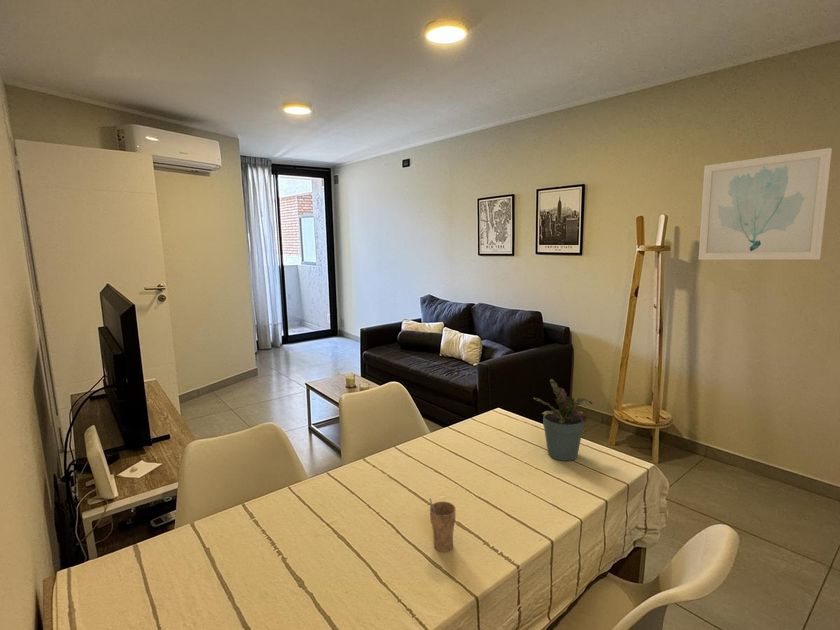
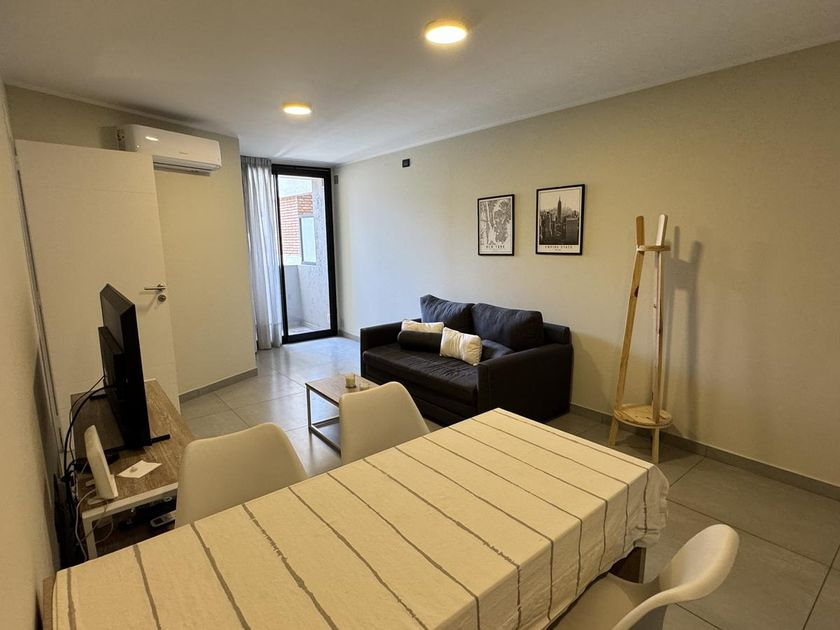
- potted plant [532,378,593,462]
- cup [428,497,457,553]
- wall art [698,147,833,261]
